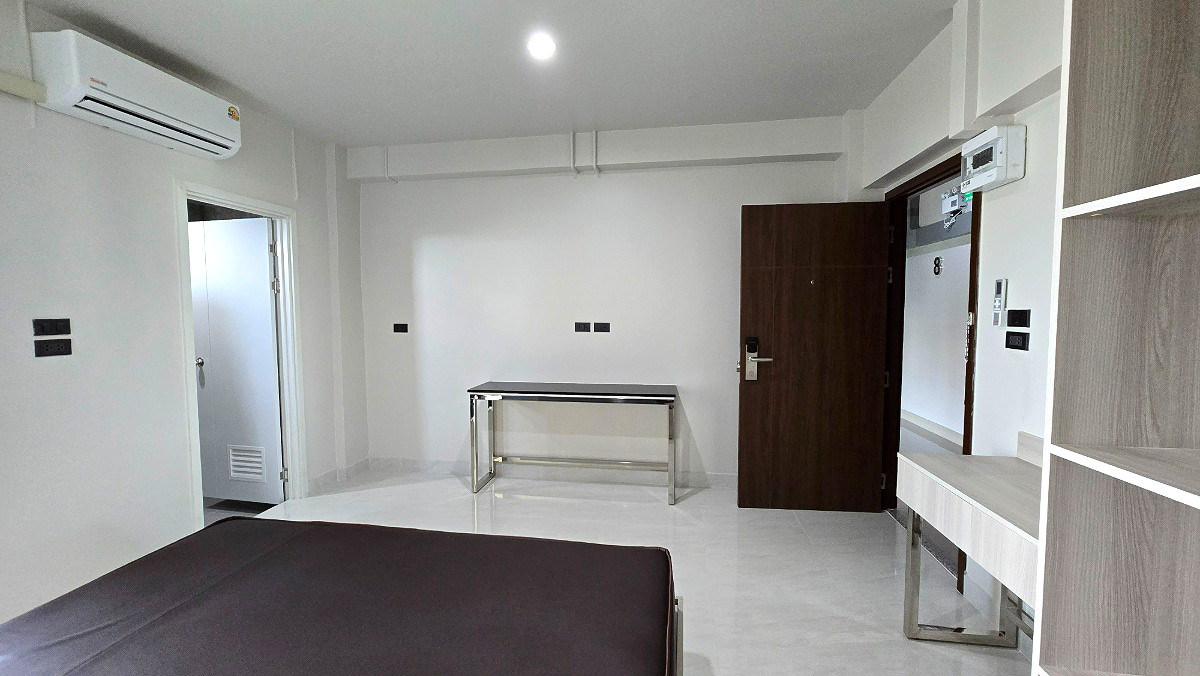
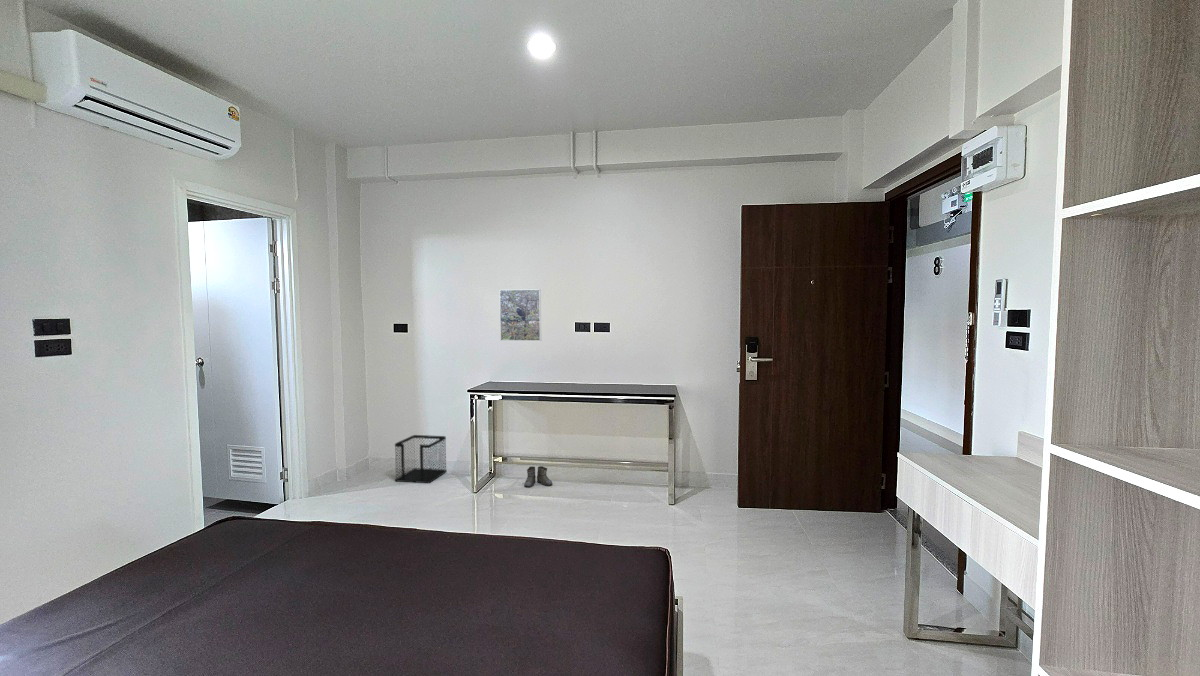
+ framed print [499,288,542,342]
+ wastebasket [394,434,448,484]
+ boots [523,465,553,489]
